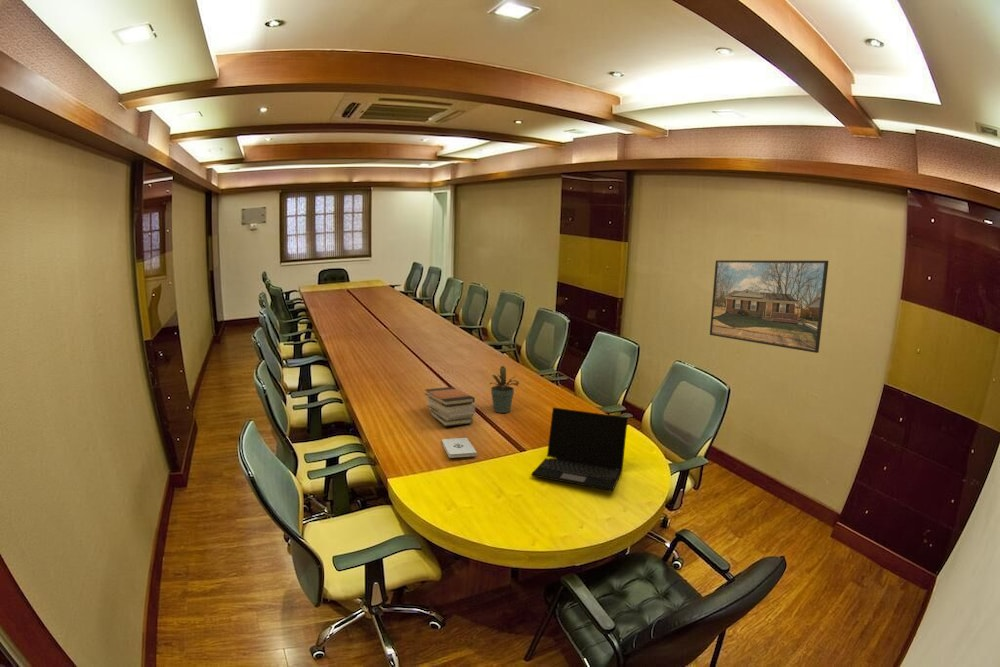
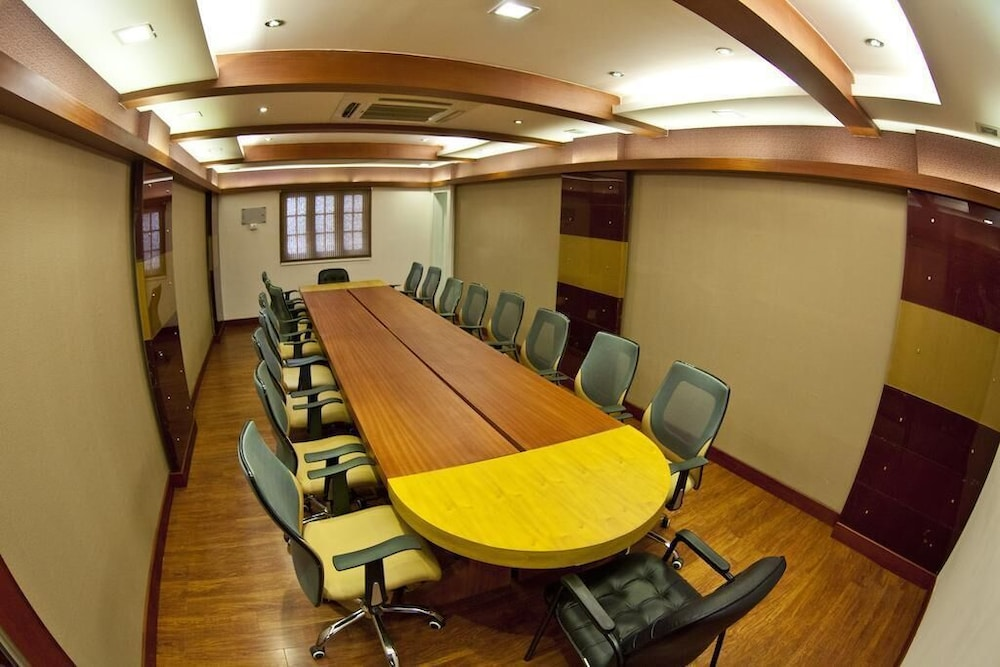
- laptop [530,407,629,492]
- potted plant [488,365,520,414]
- book stack [424,386,476,427]
- notepad [441,437,478,459]
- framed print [709,259,830,354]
